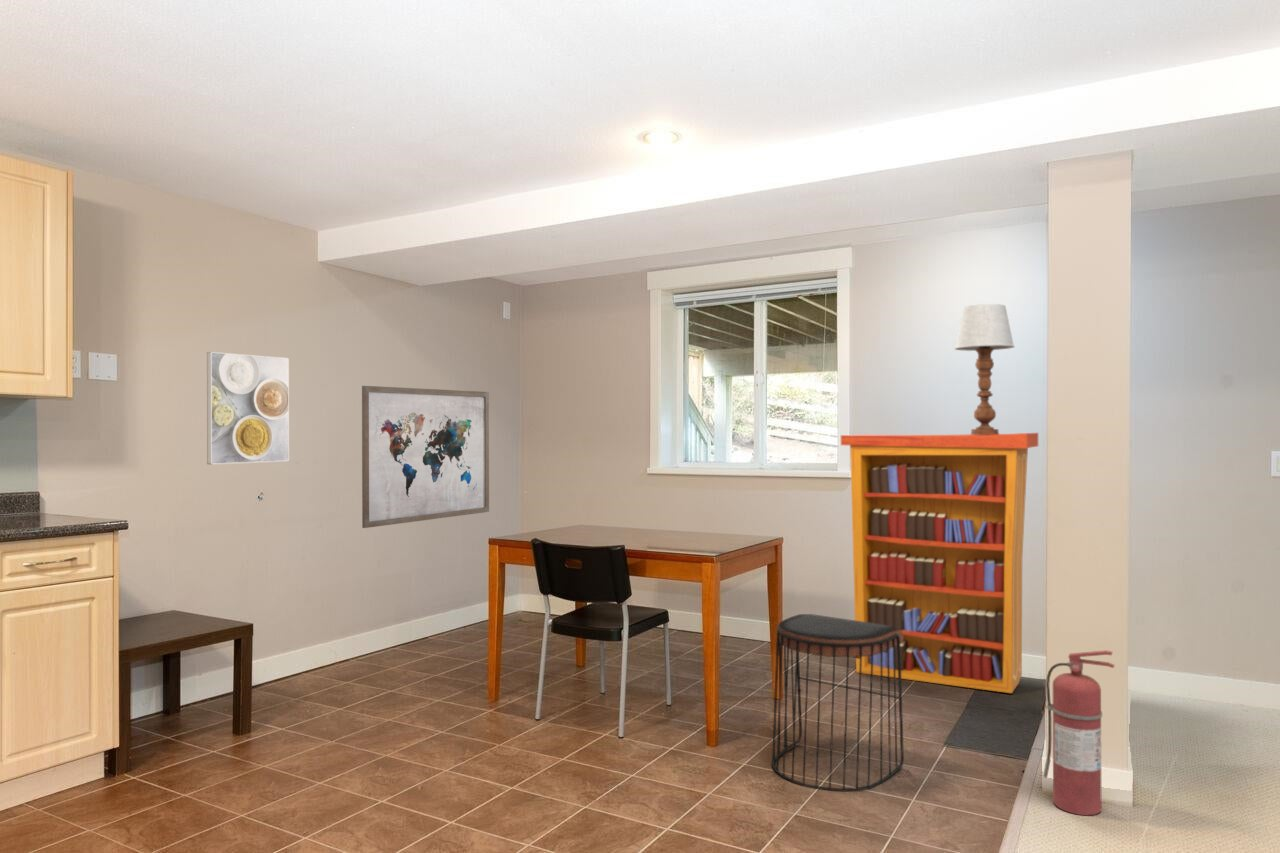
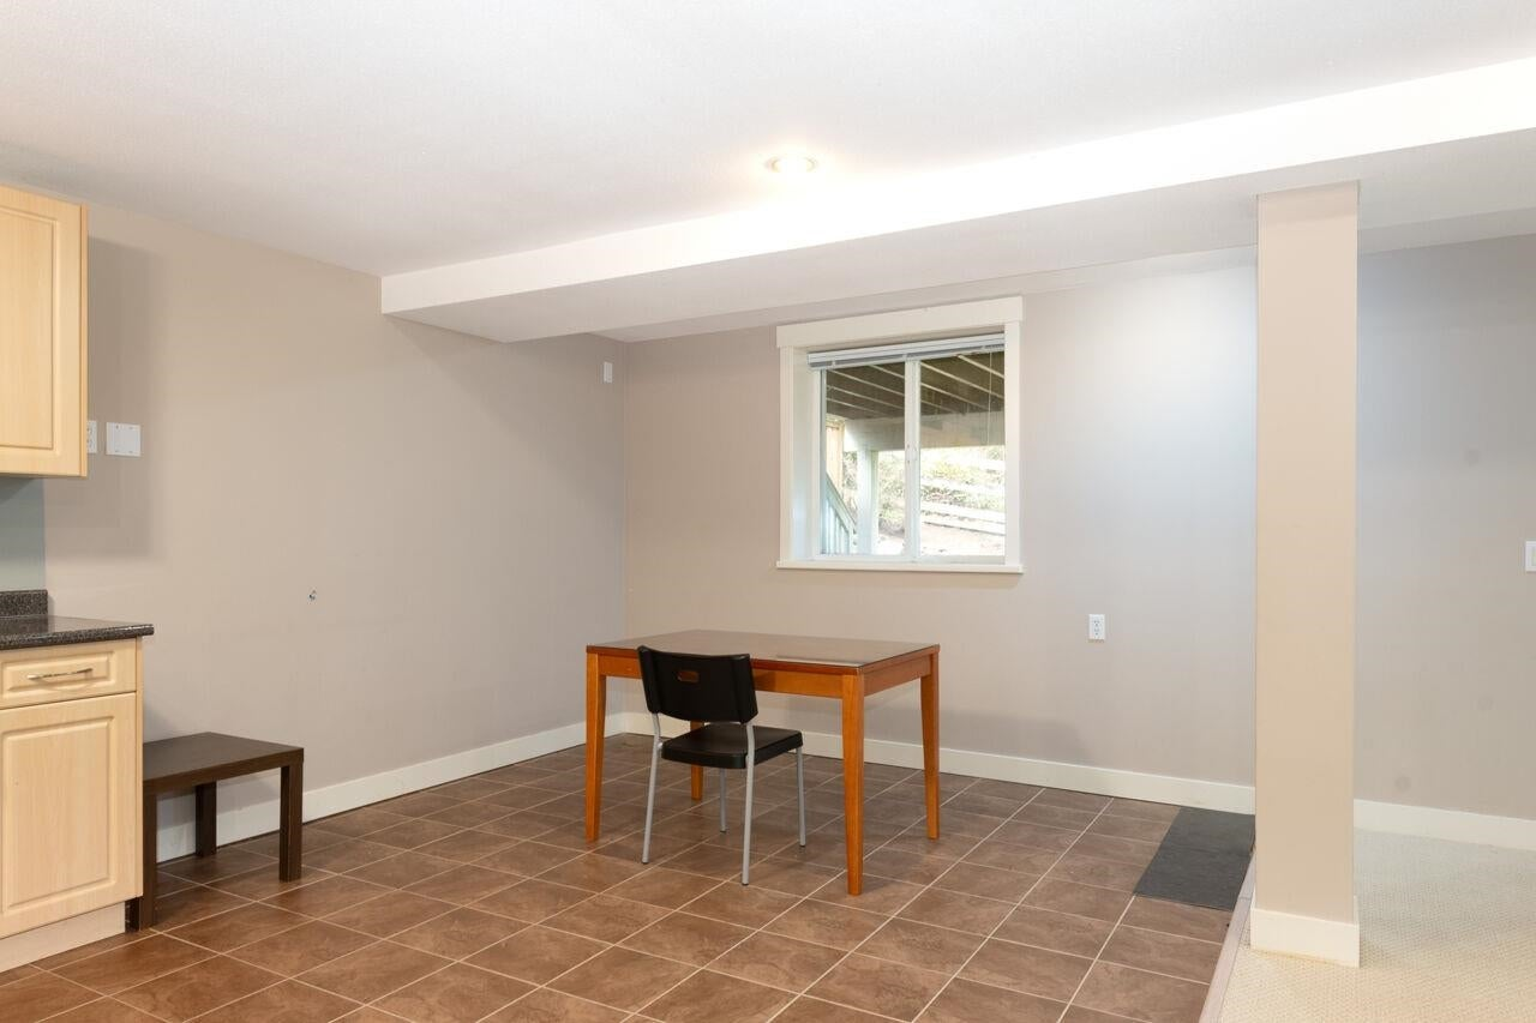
- stool [771,613,905,792]
- bookcase [840,432,1039,694]
- wall art [361,385,490,529]
- table lamp [954,303,1015,434]
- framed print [206,351,290,465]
- fire extinguisher [1042,649,1115,817]
